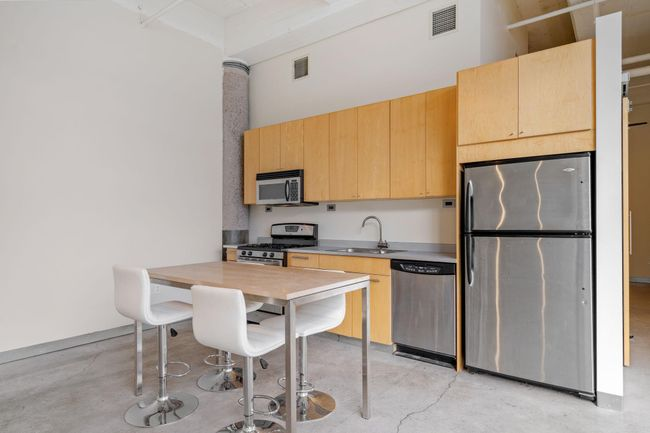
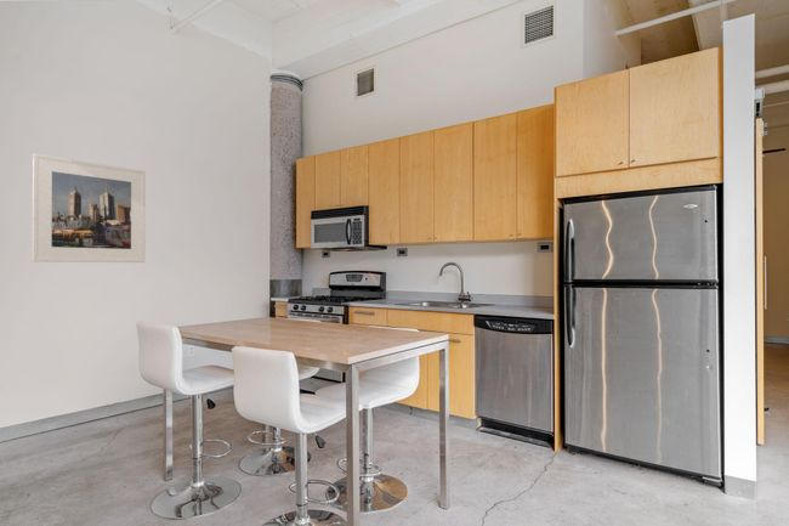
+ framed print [32,152,147,264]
